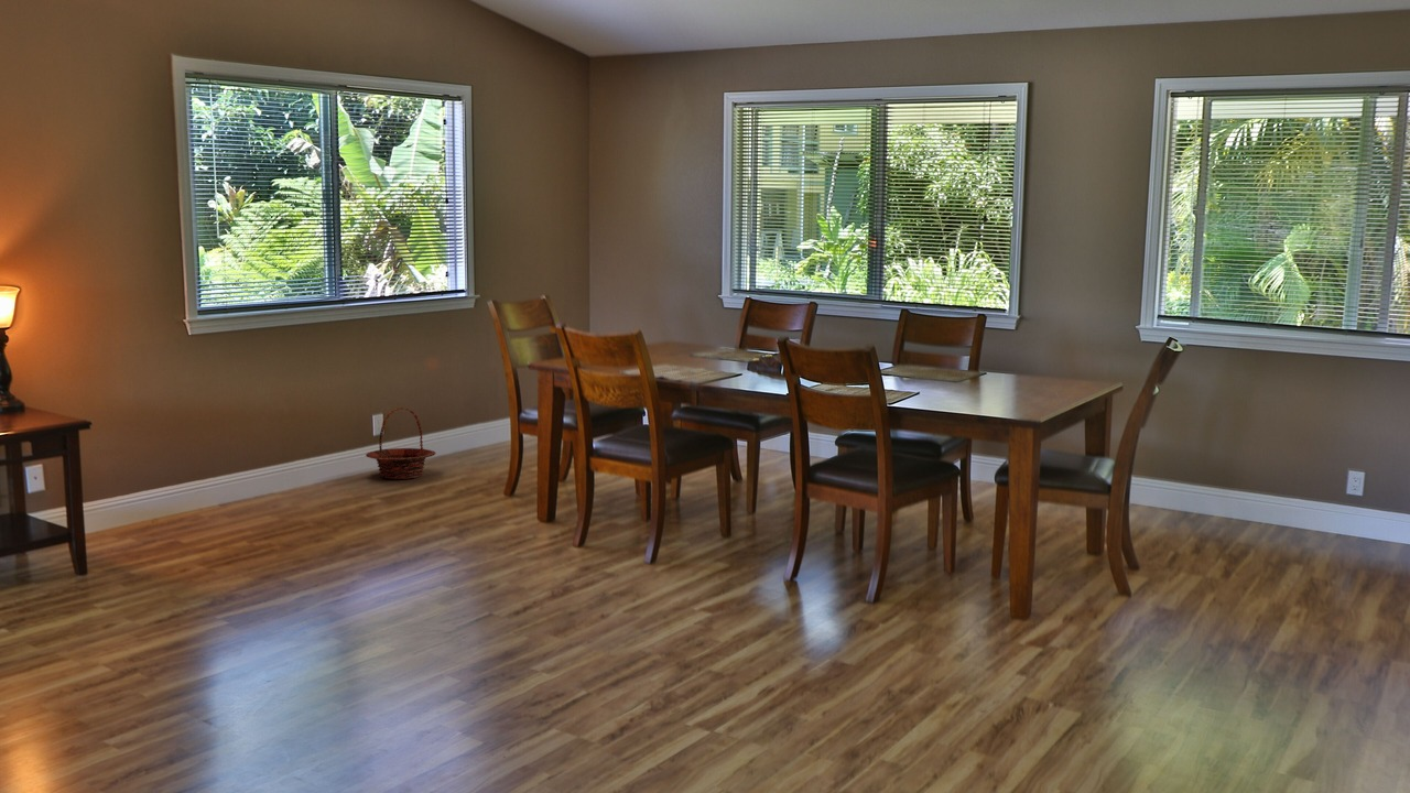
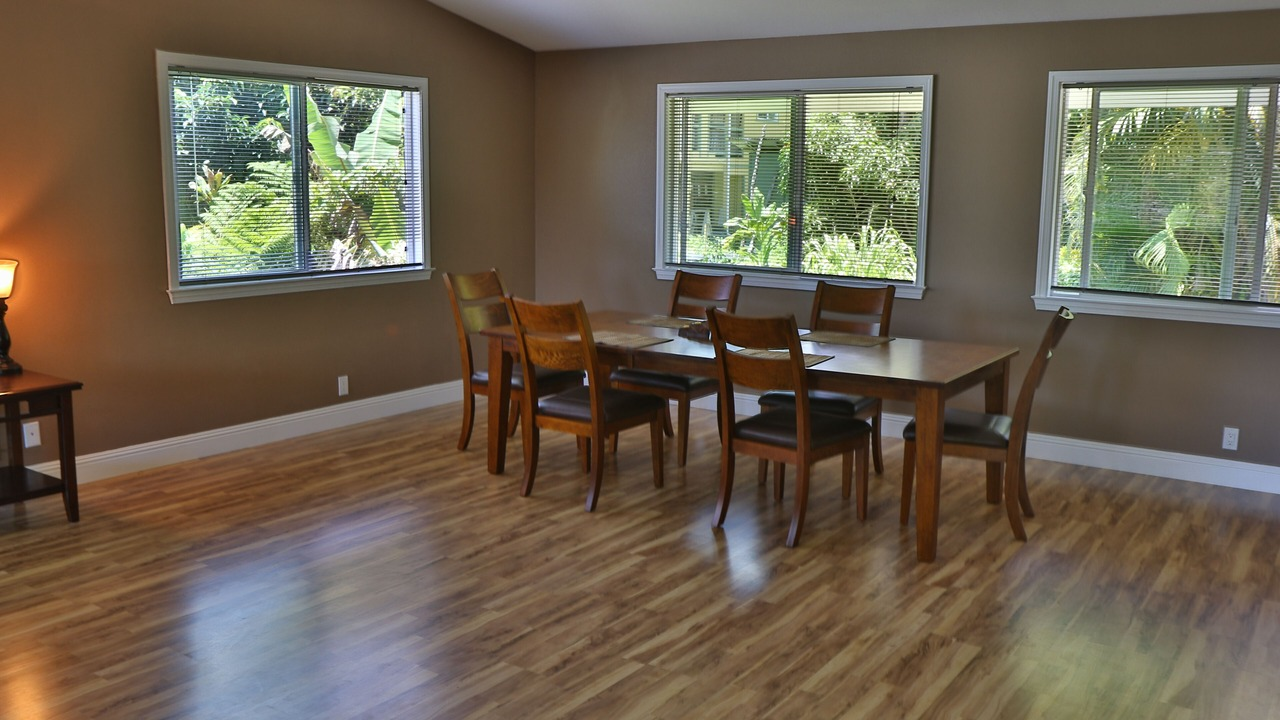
- basket [365,406,436,480]
